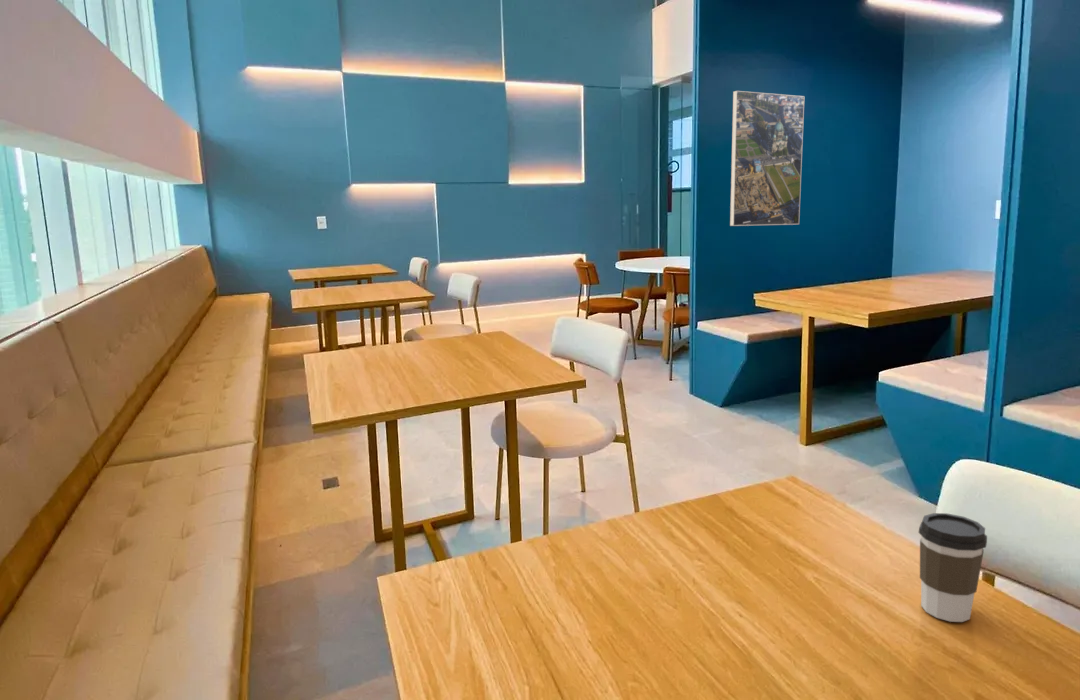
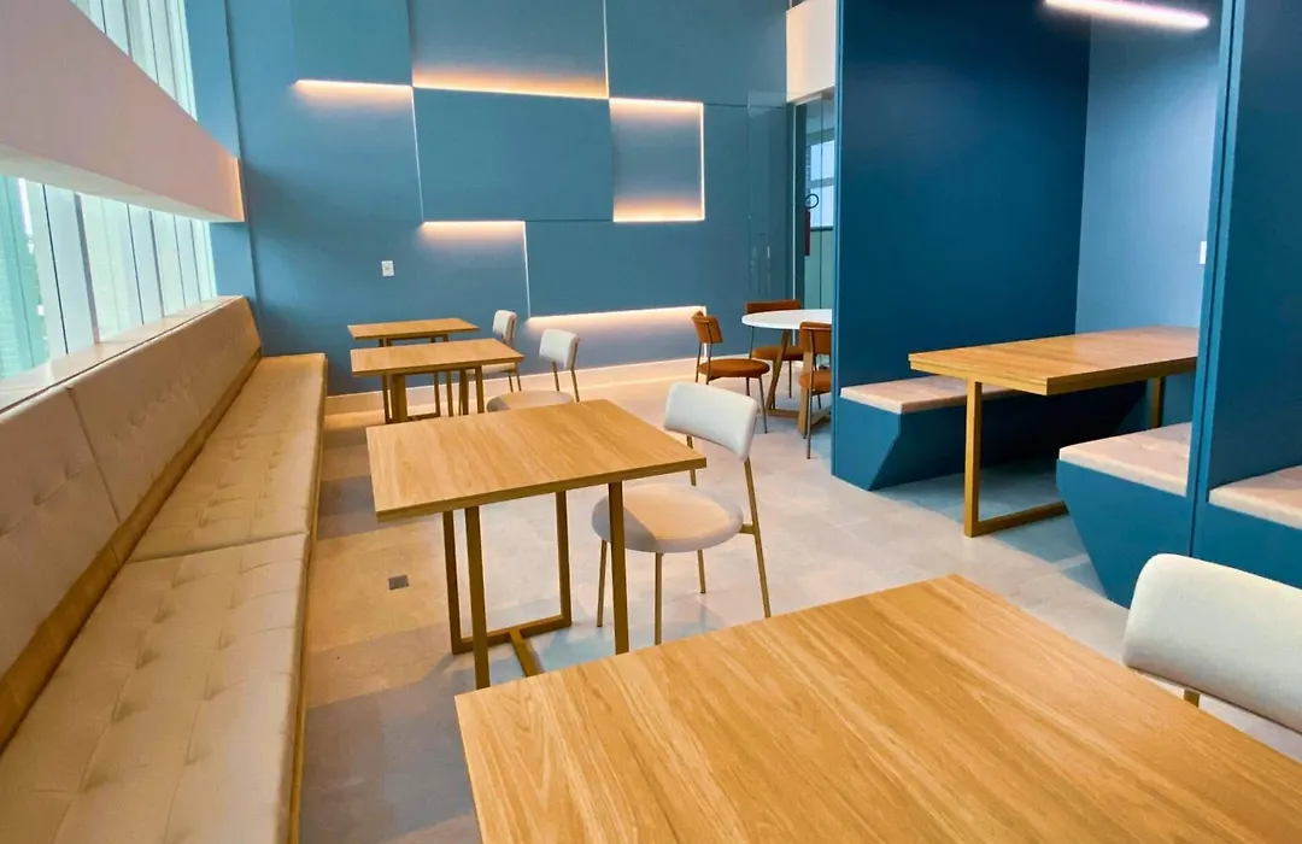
- coffee cup [918,512,988,623]
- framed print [729,90,805,227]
